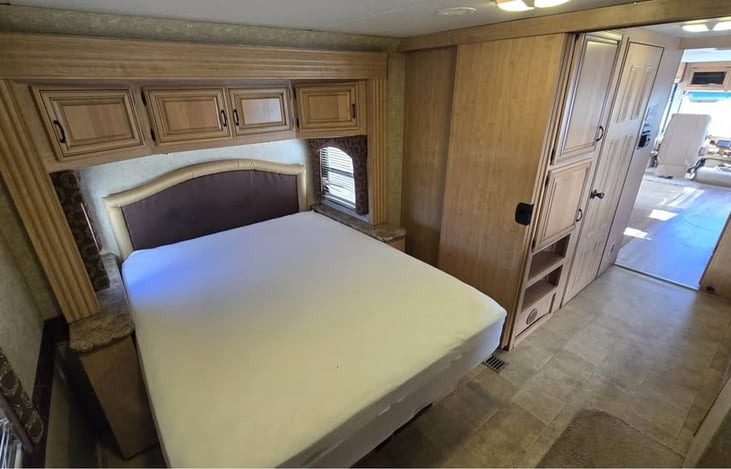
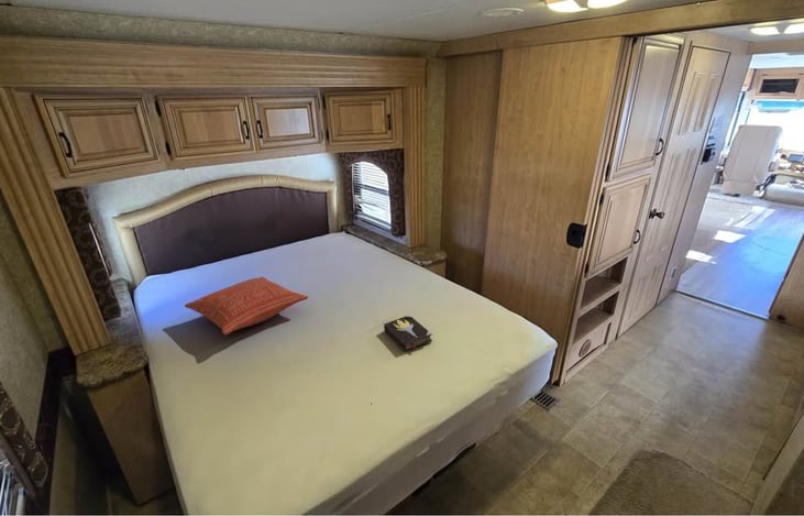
+ pillow [184,276,309,336]
+ hardback book [383,314,433,352]
